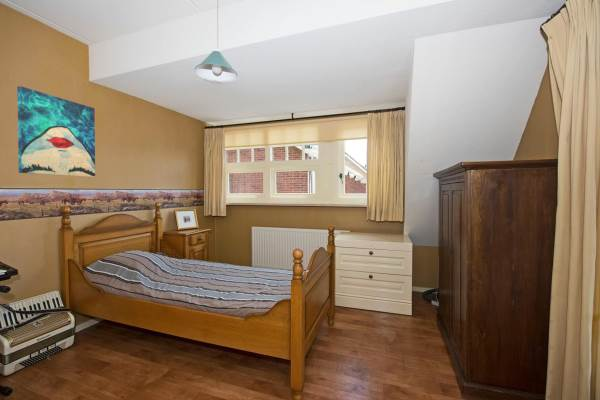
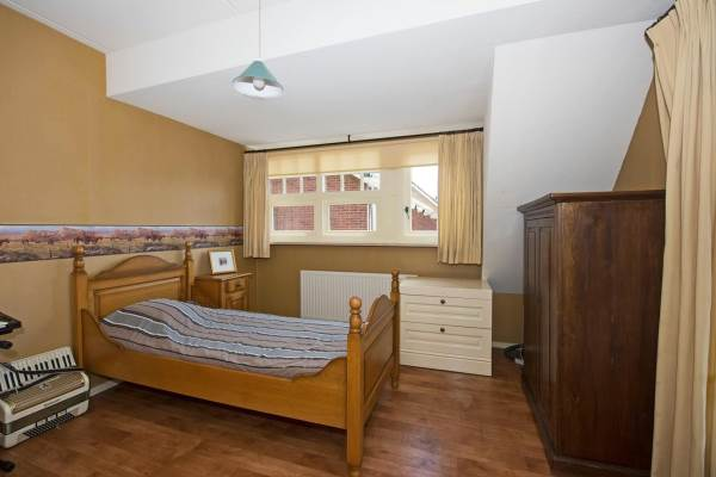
- wall art [16,85,96,178]
